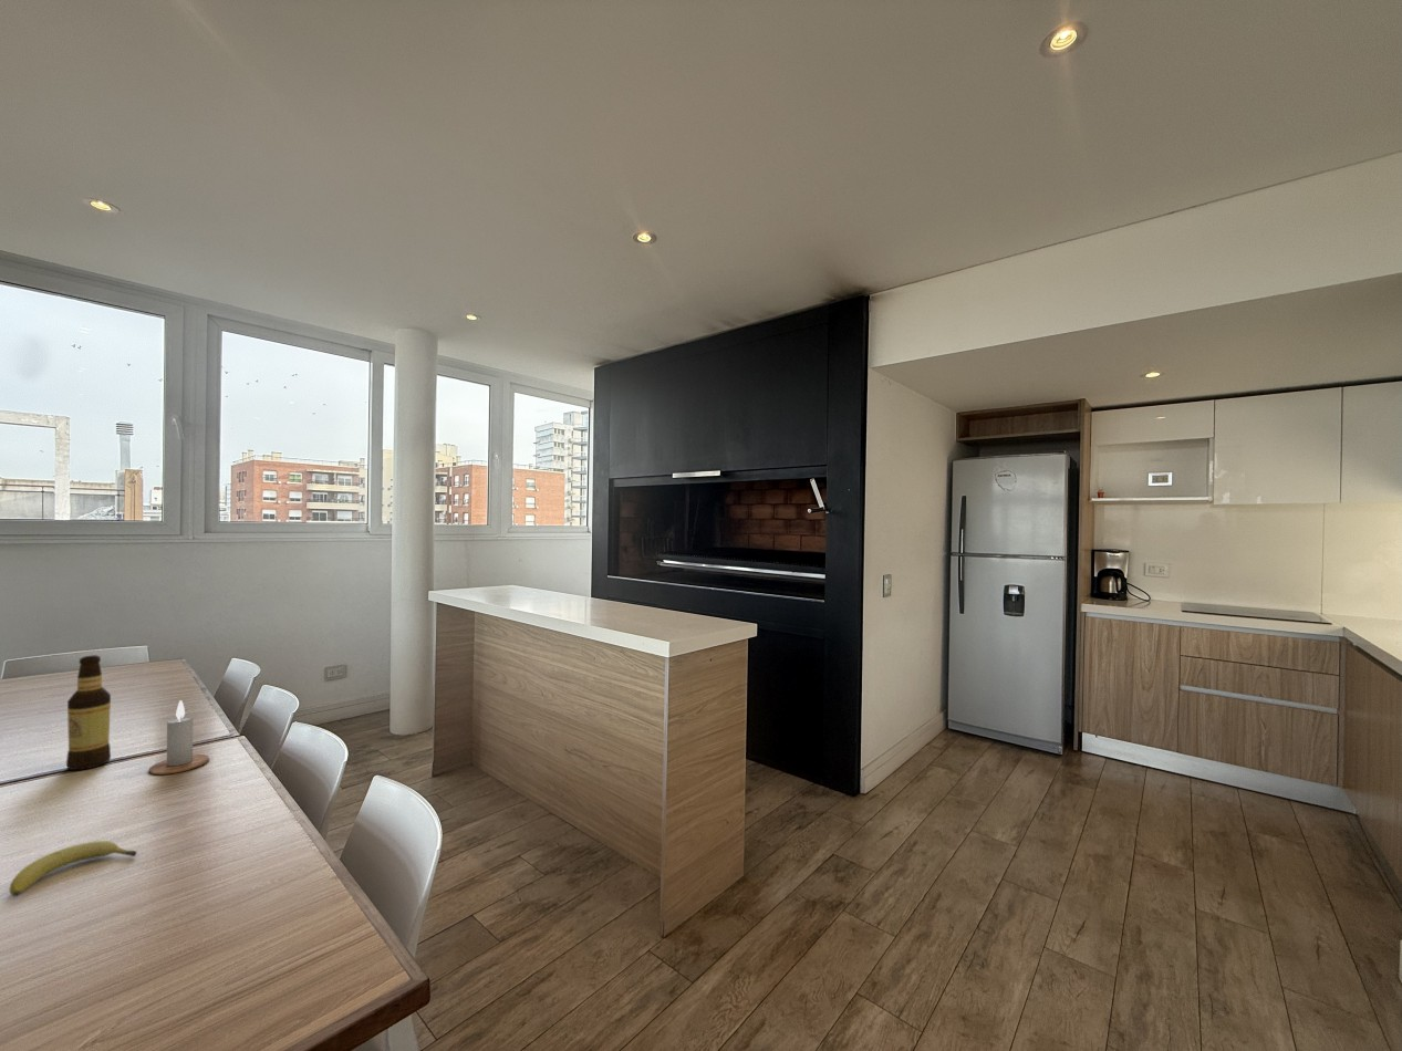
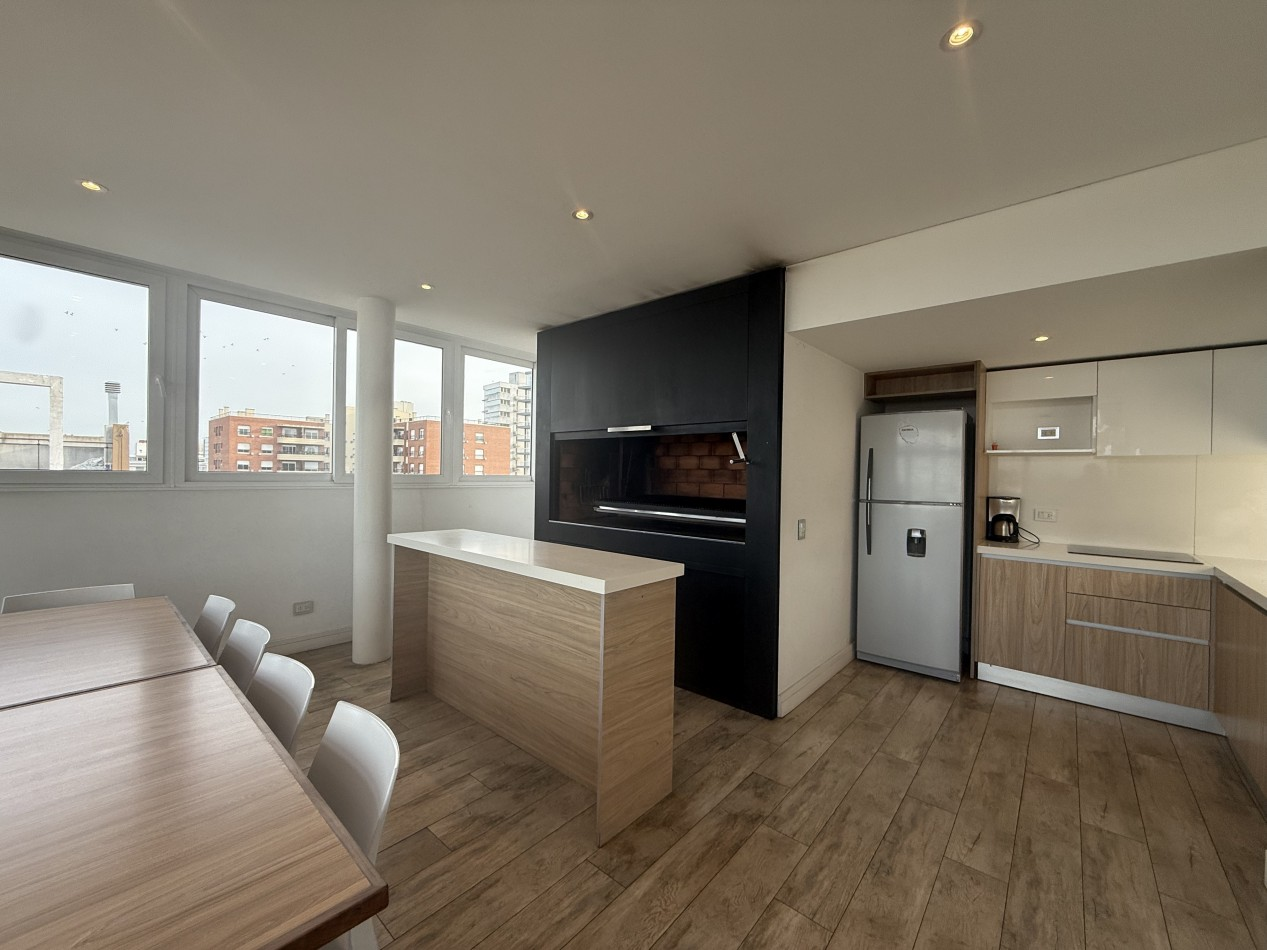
- fruit [9,840,138,897]
- bottle [65,654,112,771]
- candle [148,699,210,776]
